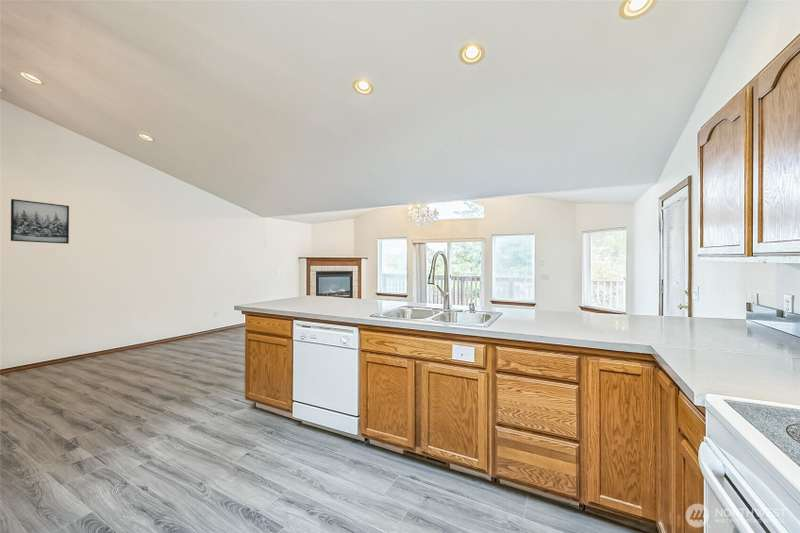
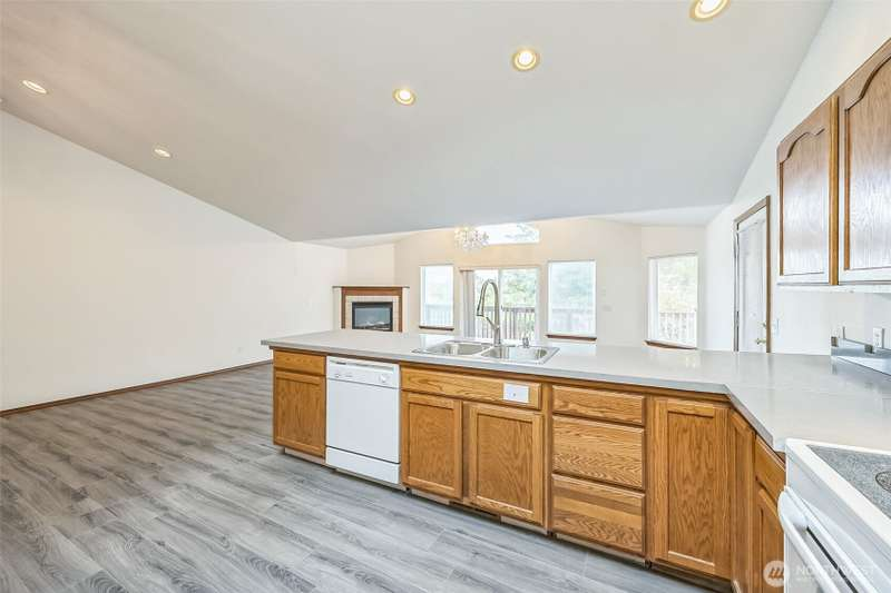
- wall art [10,198,70,245]
